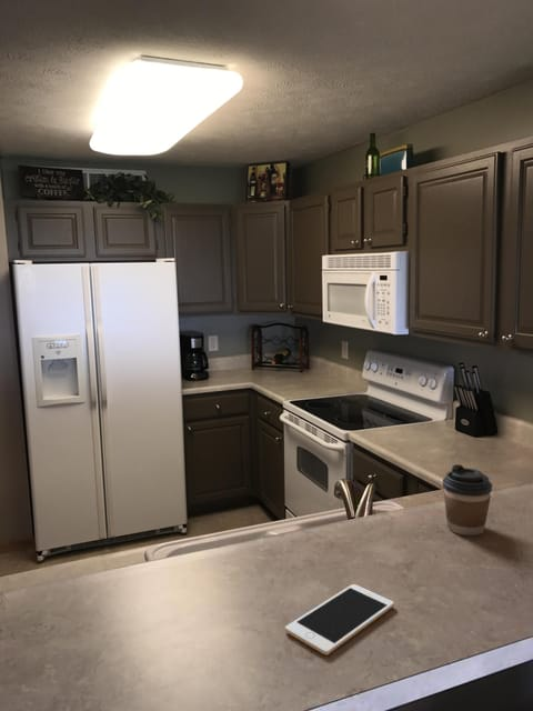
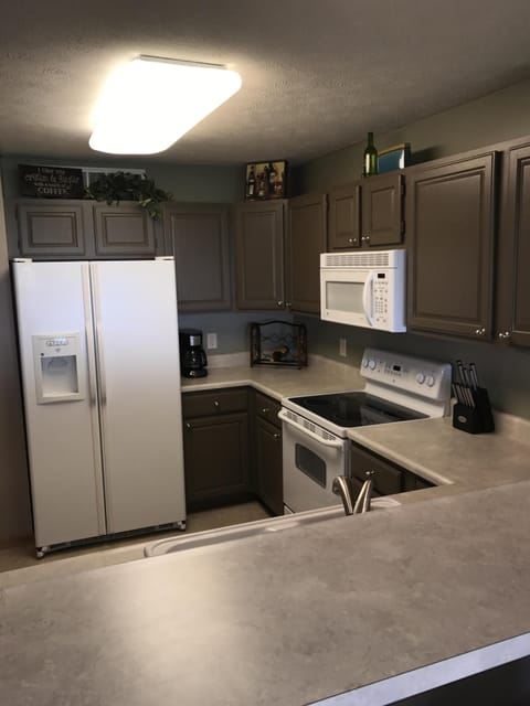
- cell phone [284,583,395,655]
- coffee cup [442,463,493,537]
